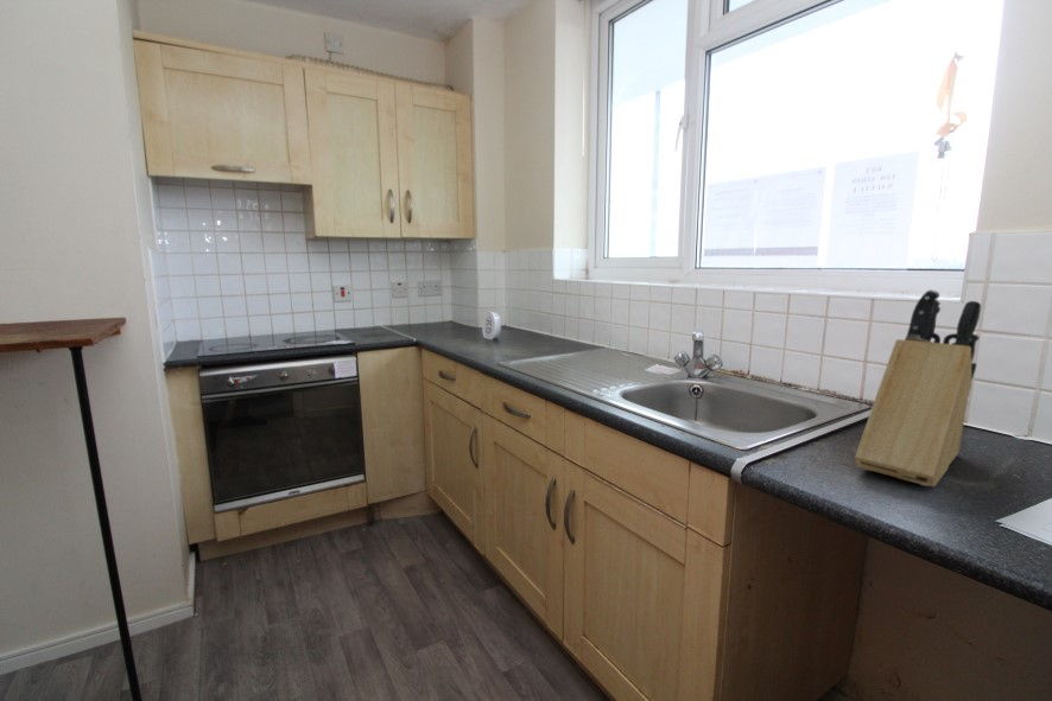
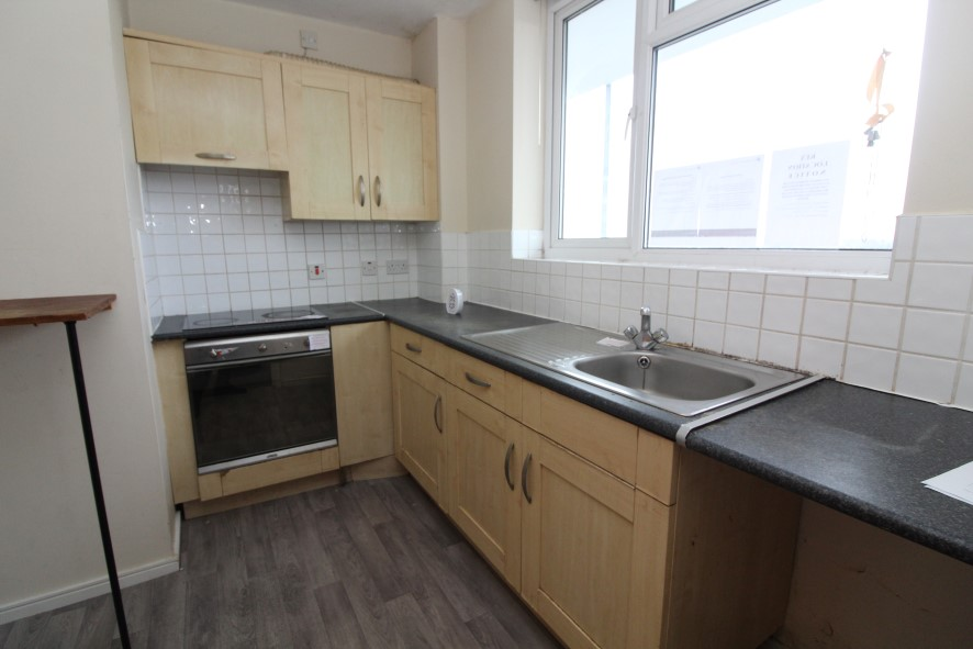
- knife block [854,288,982,487]
